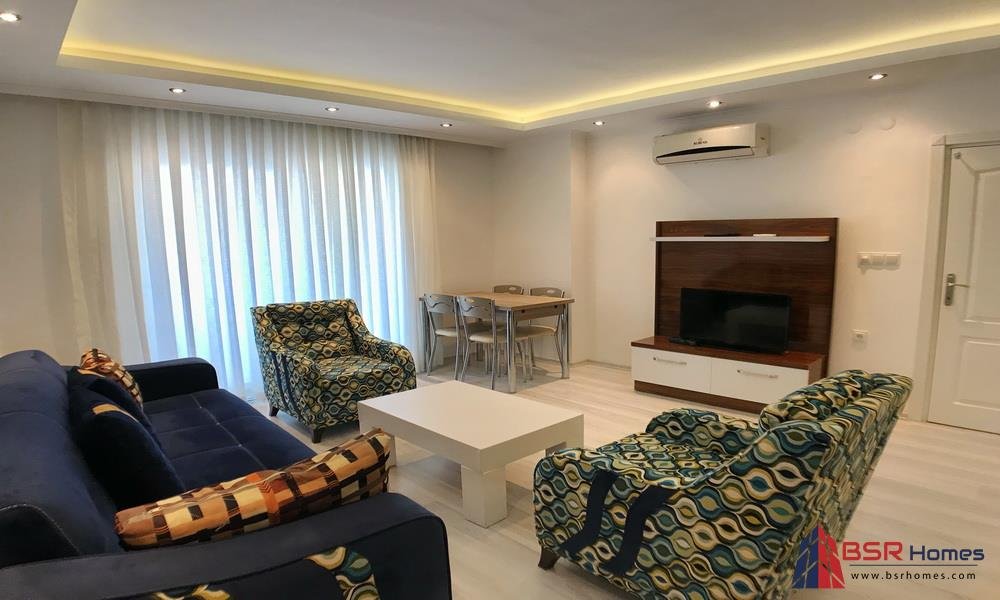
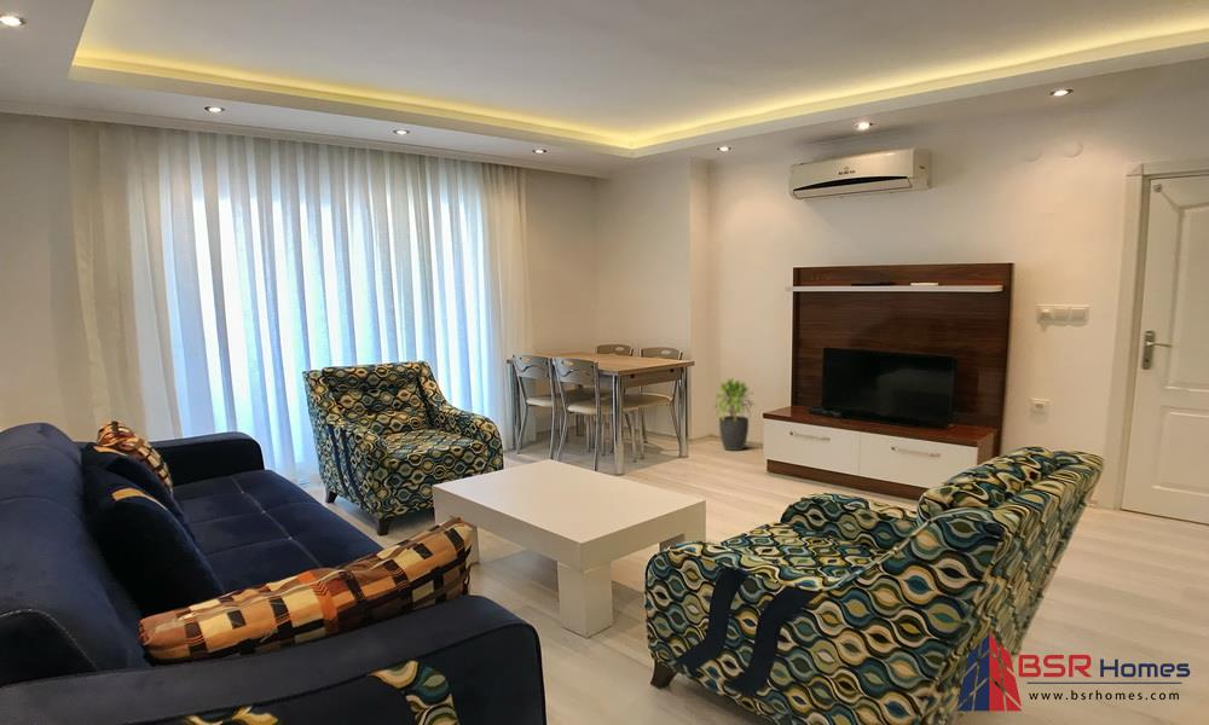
+ potted plant [711,376,757,452]
